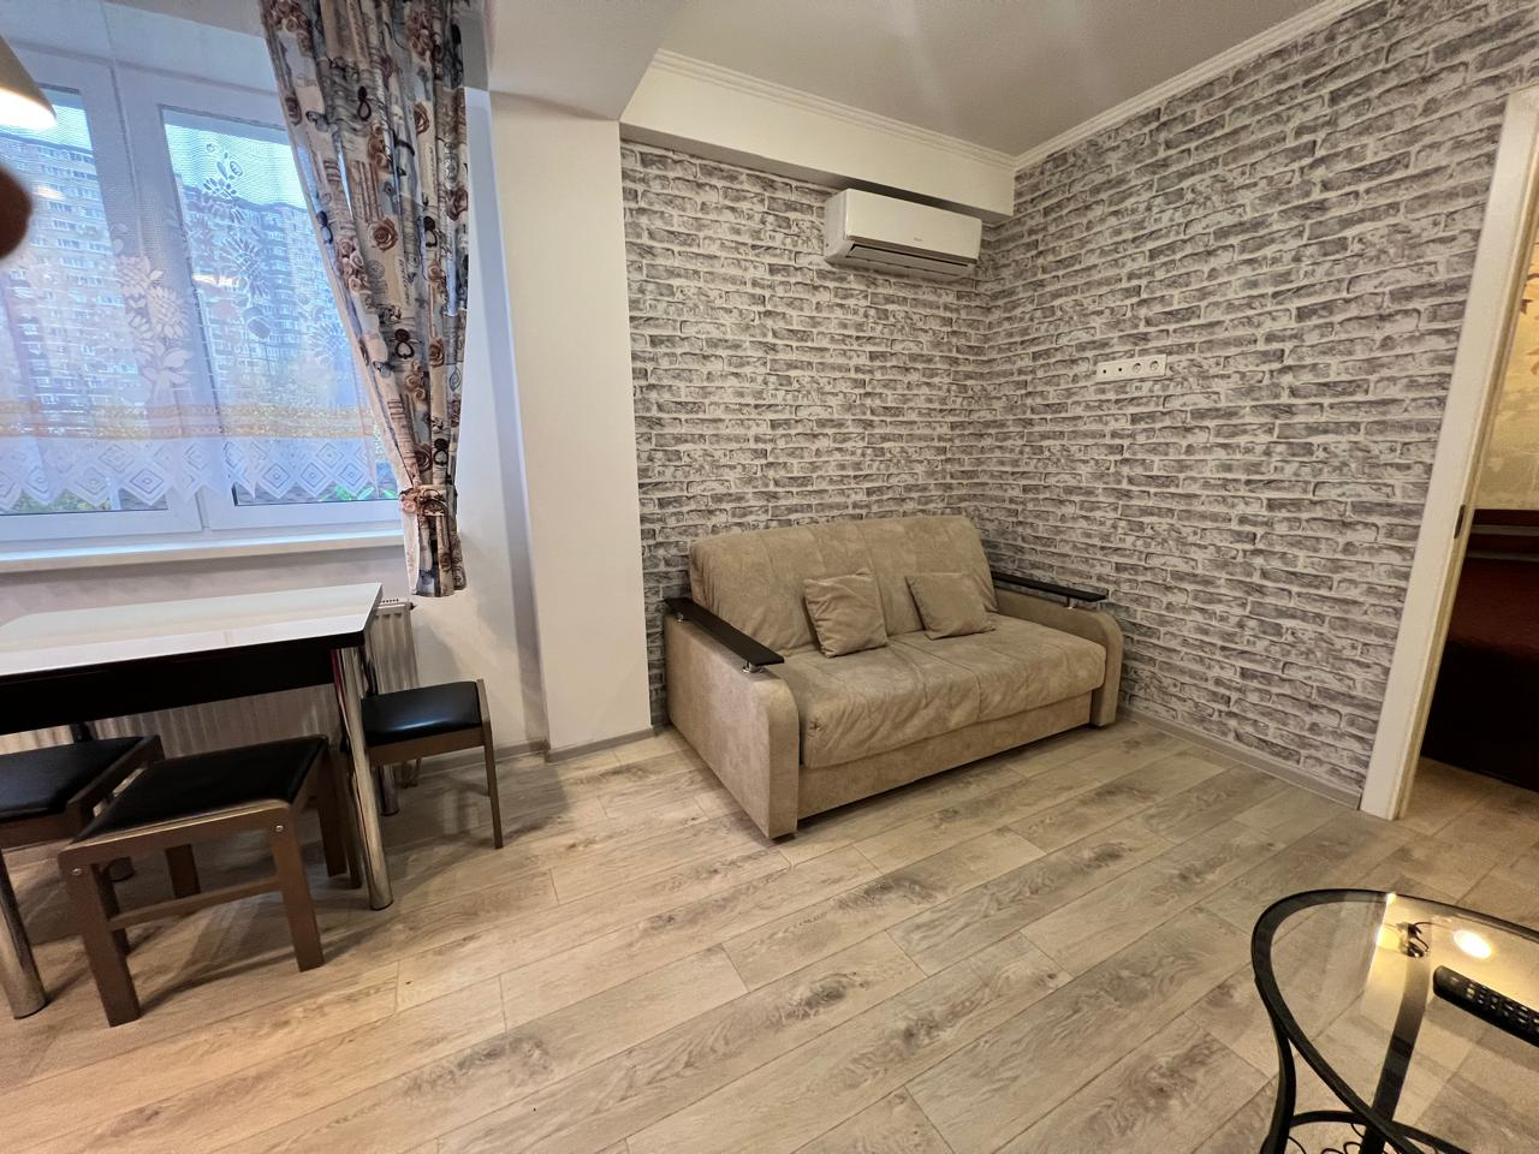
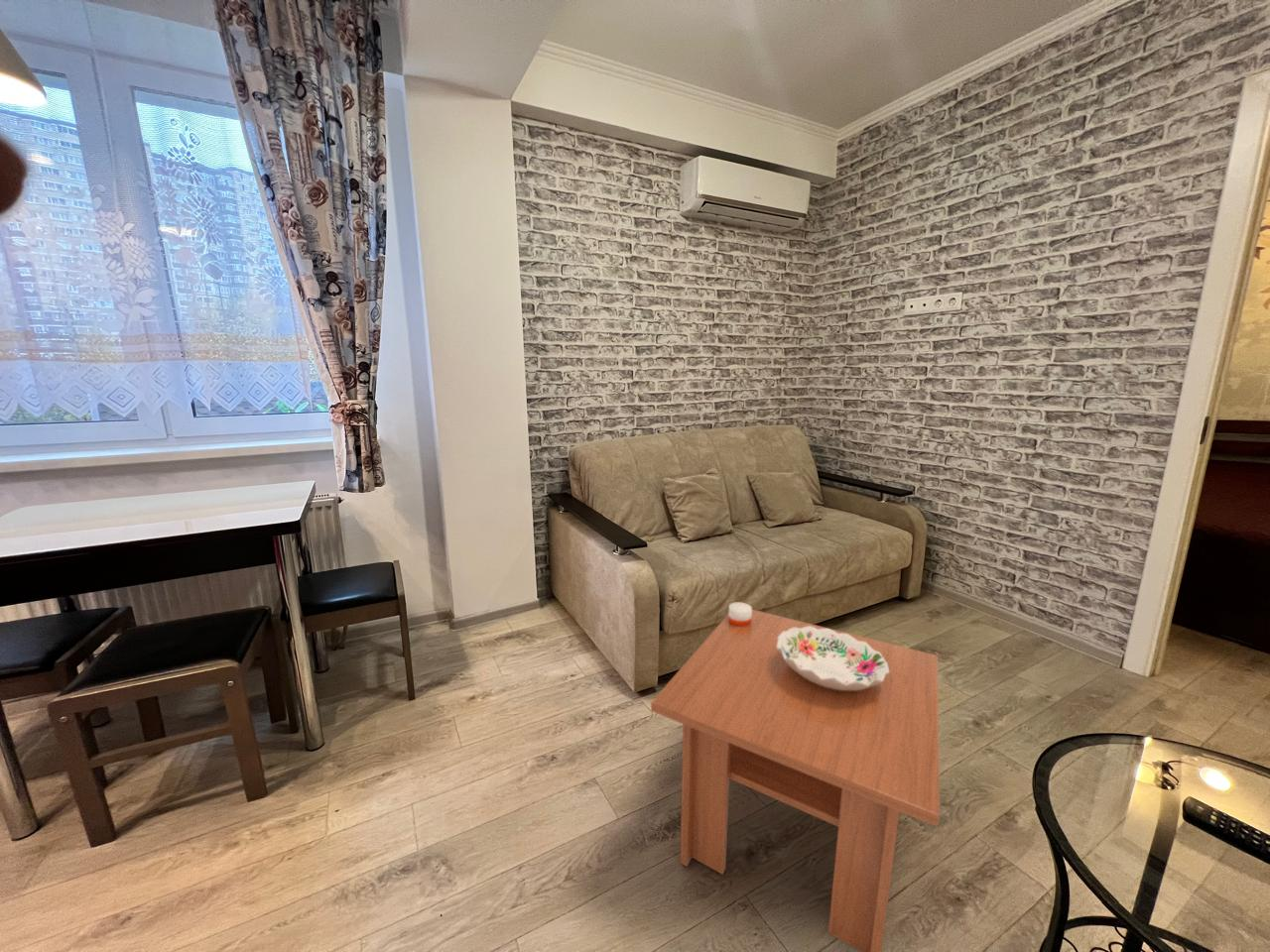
+ decorative bowl [777,626,889,690]
+ candle [727,601,753,627]
+ coffee table [650,609,941,952]
